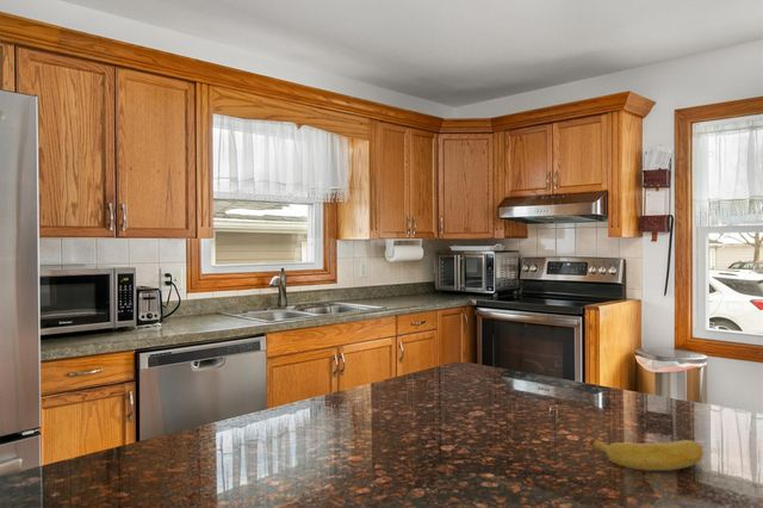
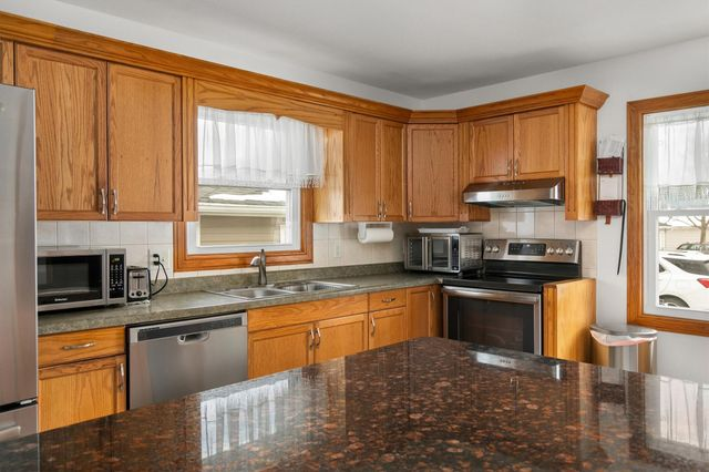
- banana [589,439,705,471]
